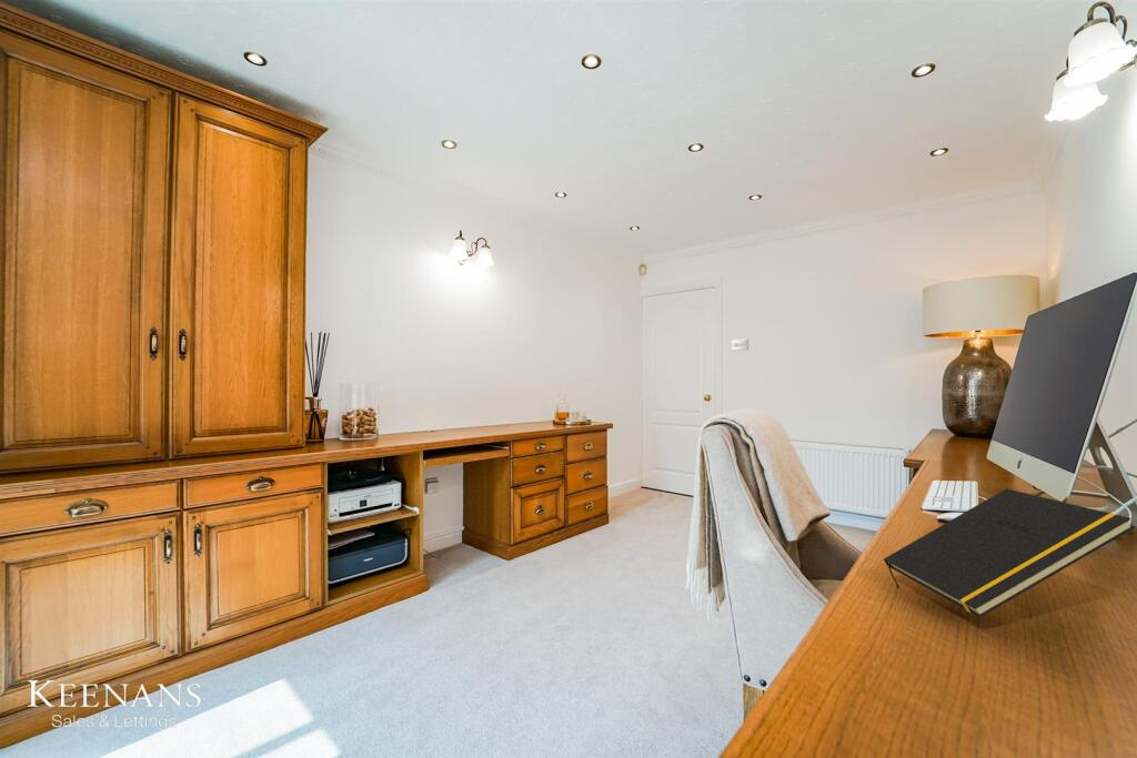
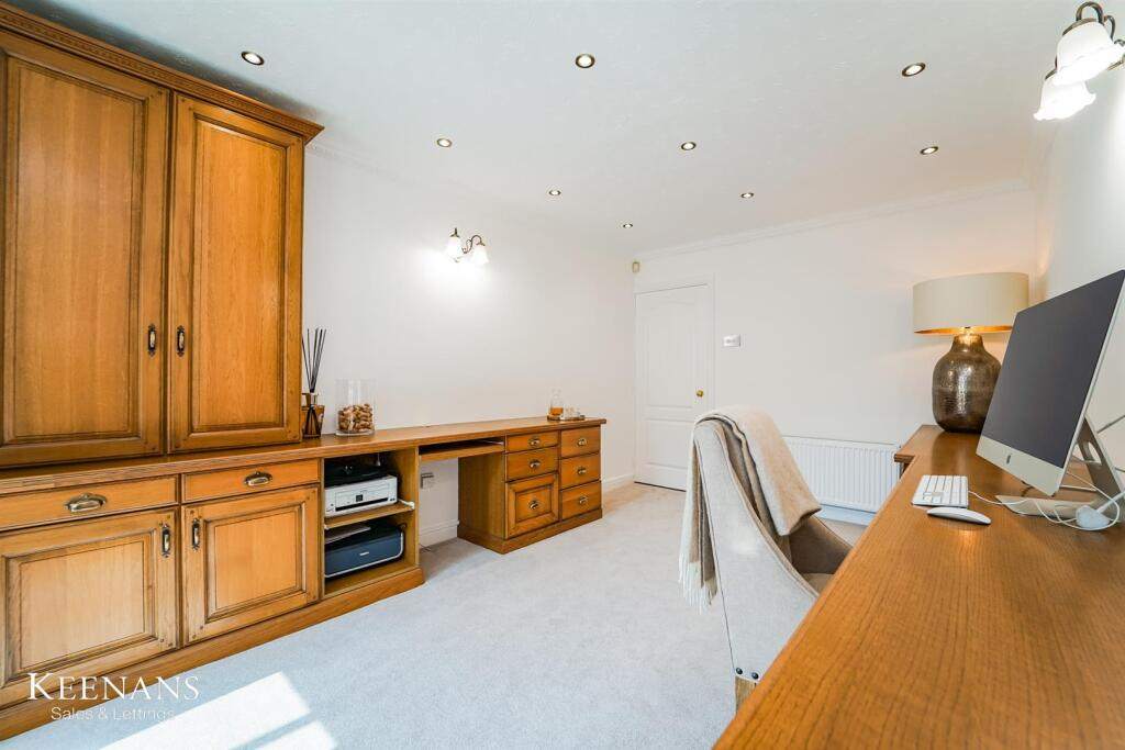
- notepad [883,488,1136,618]
